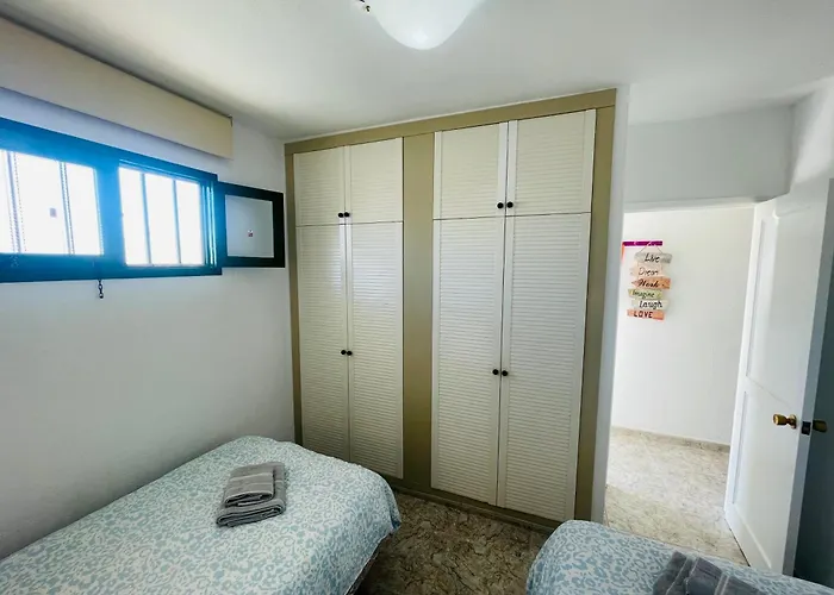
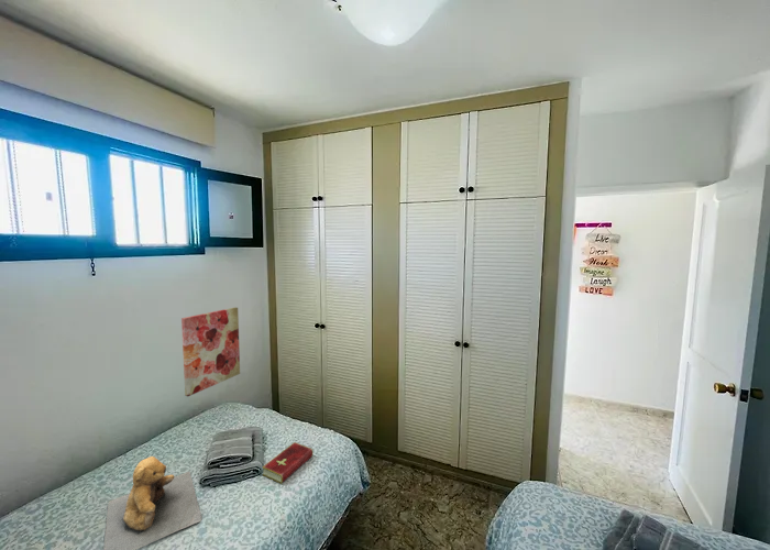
+ hardcover book [262,441,314,485]
+ wall art [180,307,241,397]
+ teddy bear [102,455,202,550]
